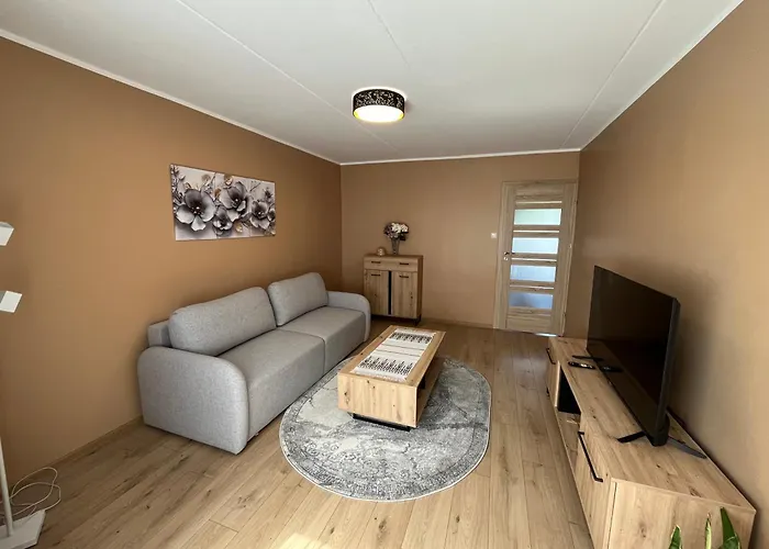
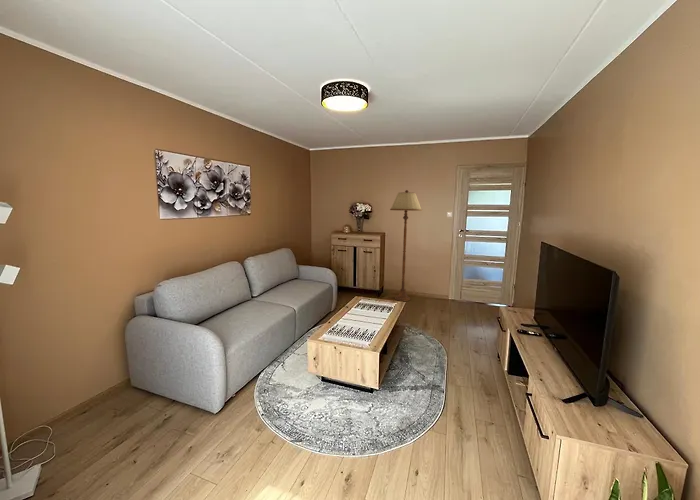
+ floor lamp [389,189,423,302]
